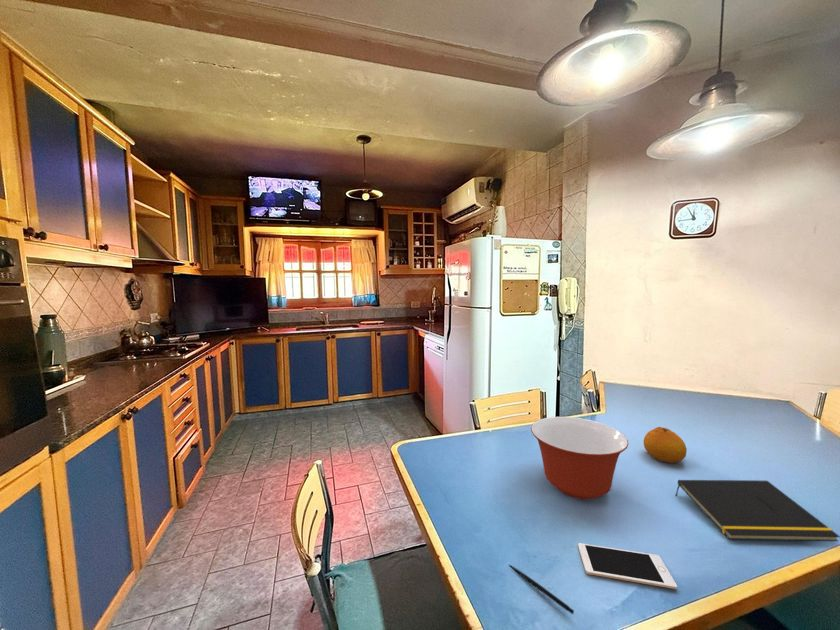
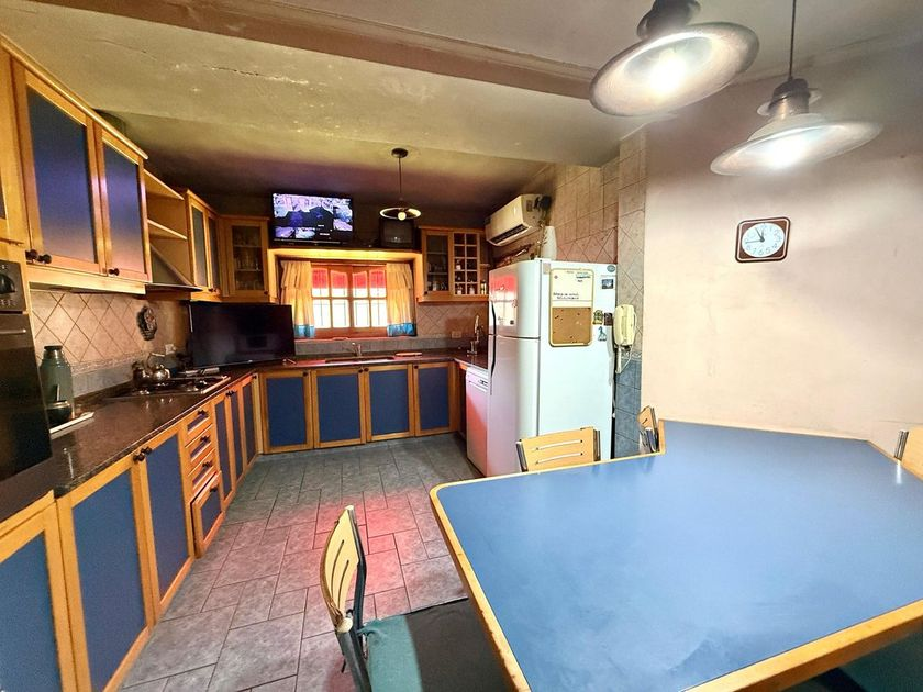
- cell phone [577,542,678,590]
- fruit [643,426,688,464]
- notepad [675,479,840,542]
- pen [509,564,575,615]
- mixing bowl [530,416,629,500]
